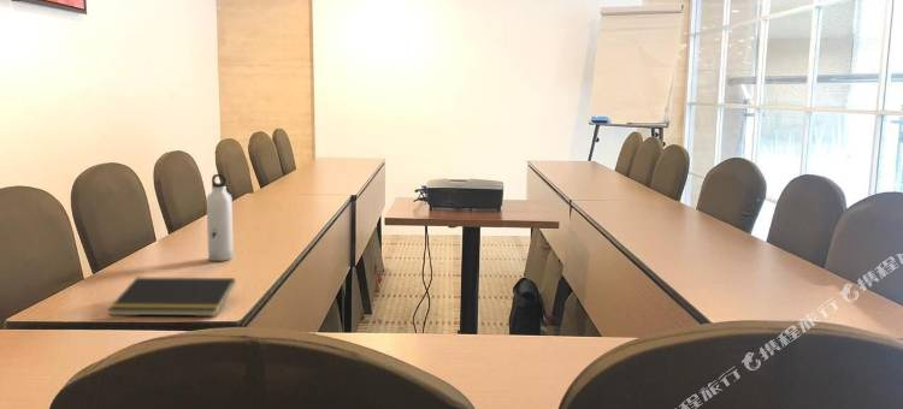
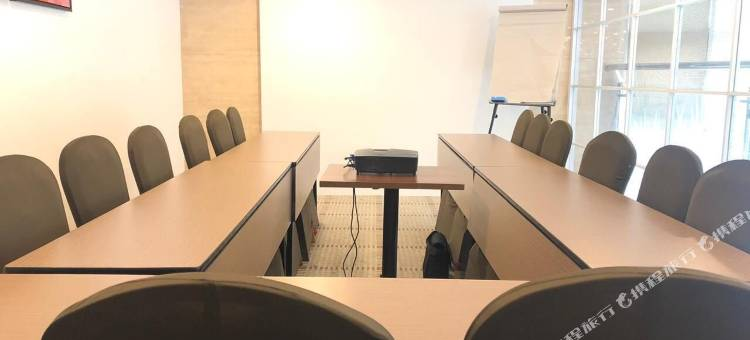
- notepad [107,277,236,318]
- water bottle [206,173,235,262]
